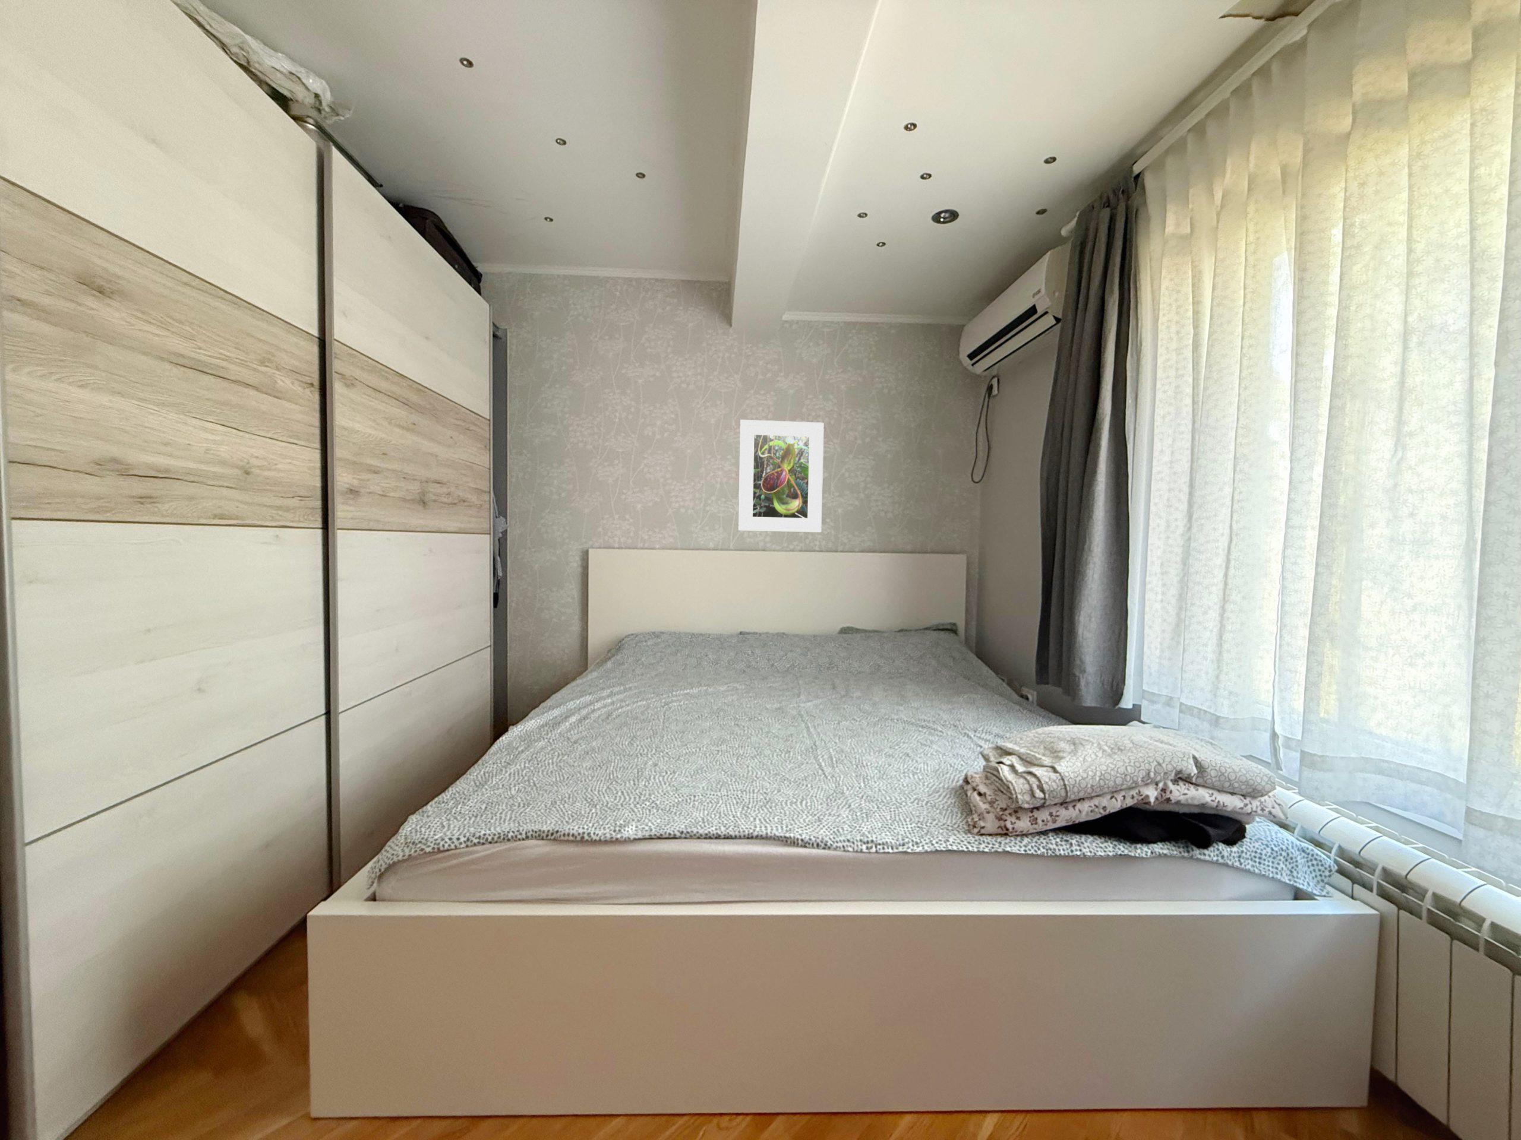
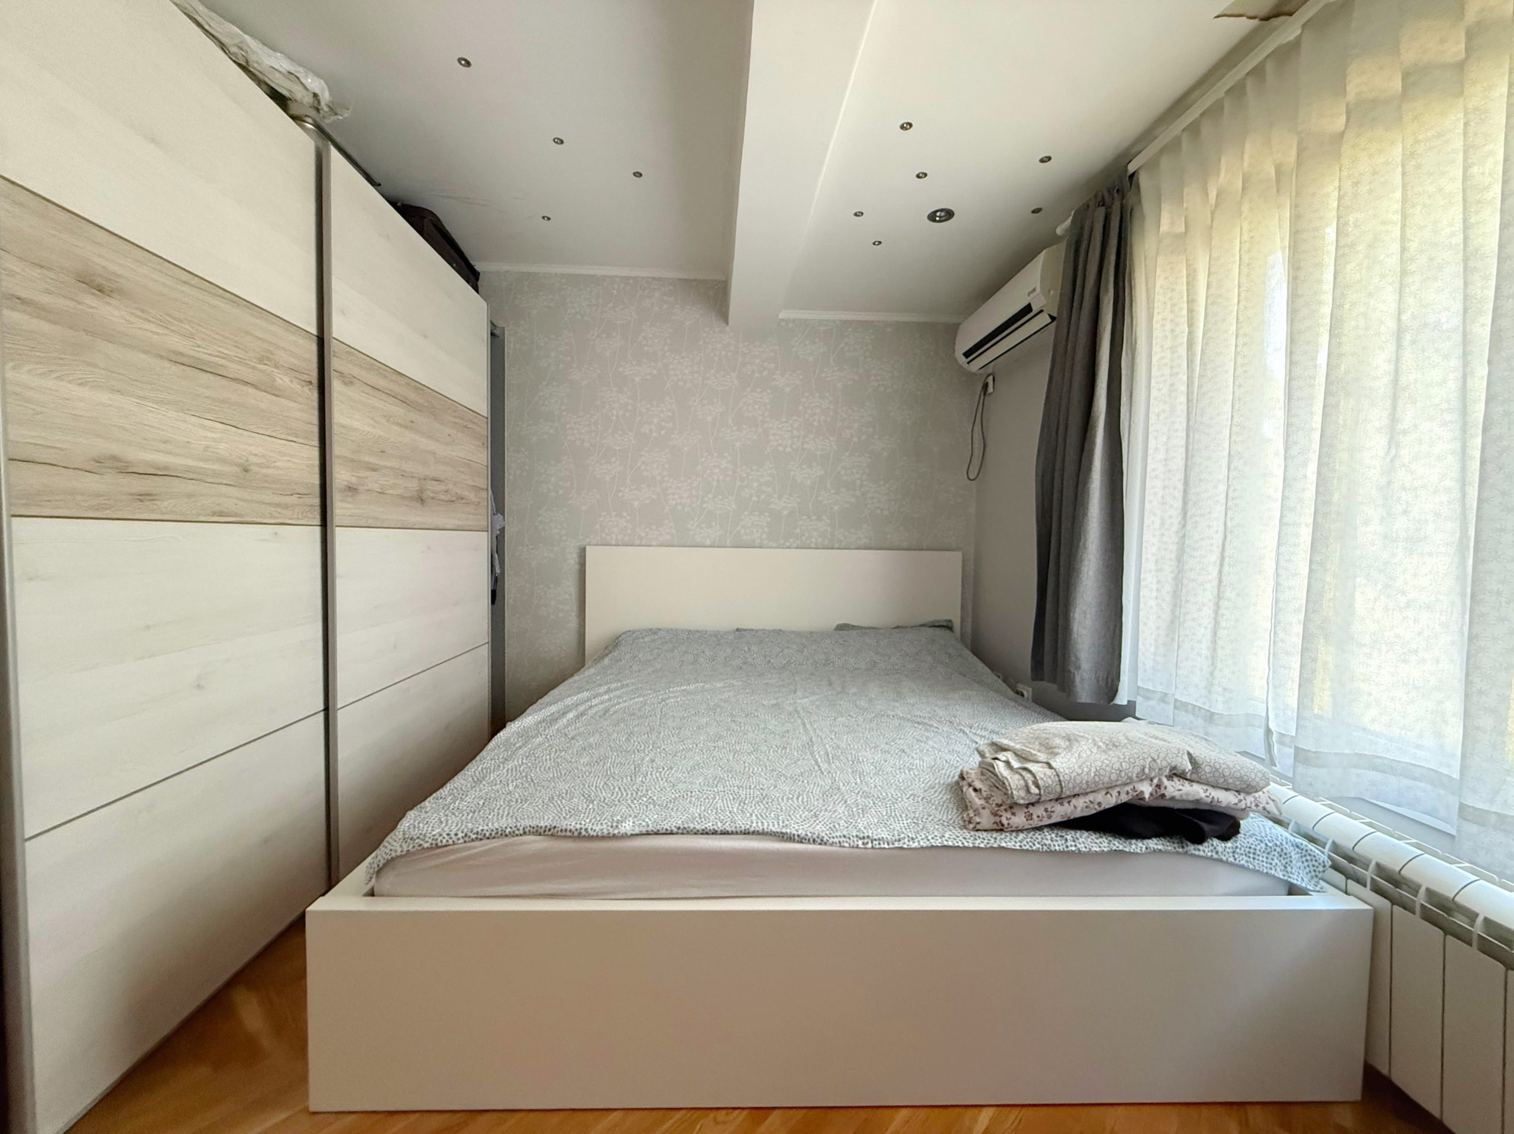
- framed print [738,419,825,533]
